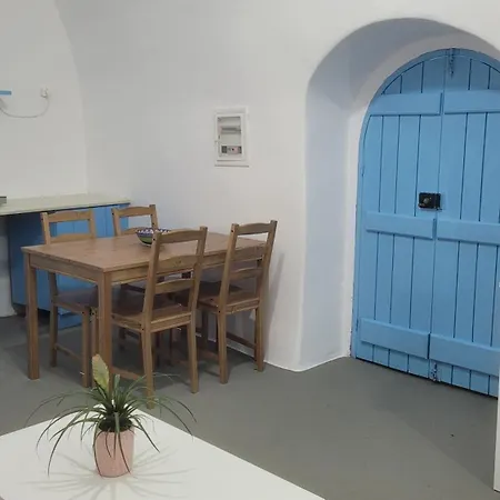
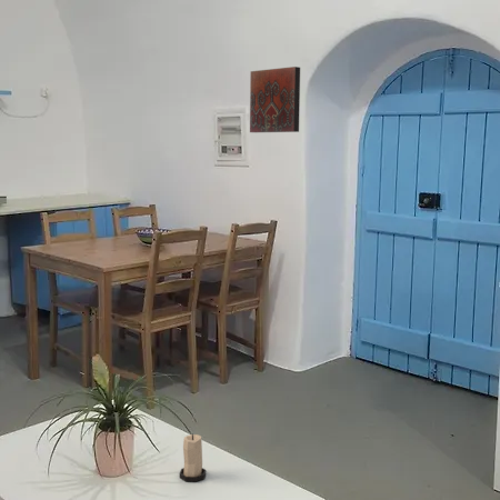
+ candle [179,432,207,482]
+ decorative tile [249,66,301,133]
